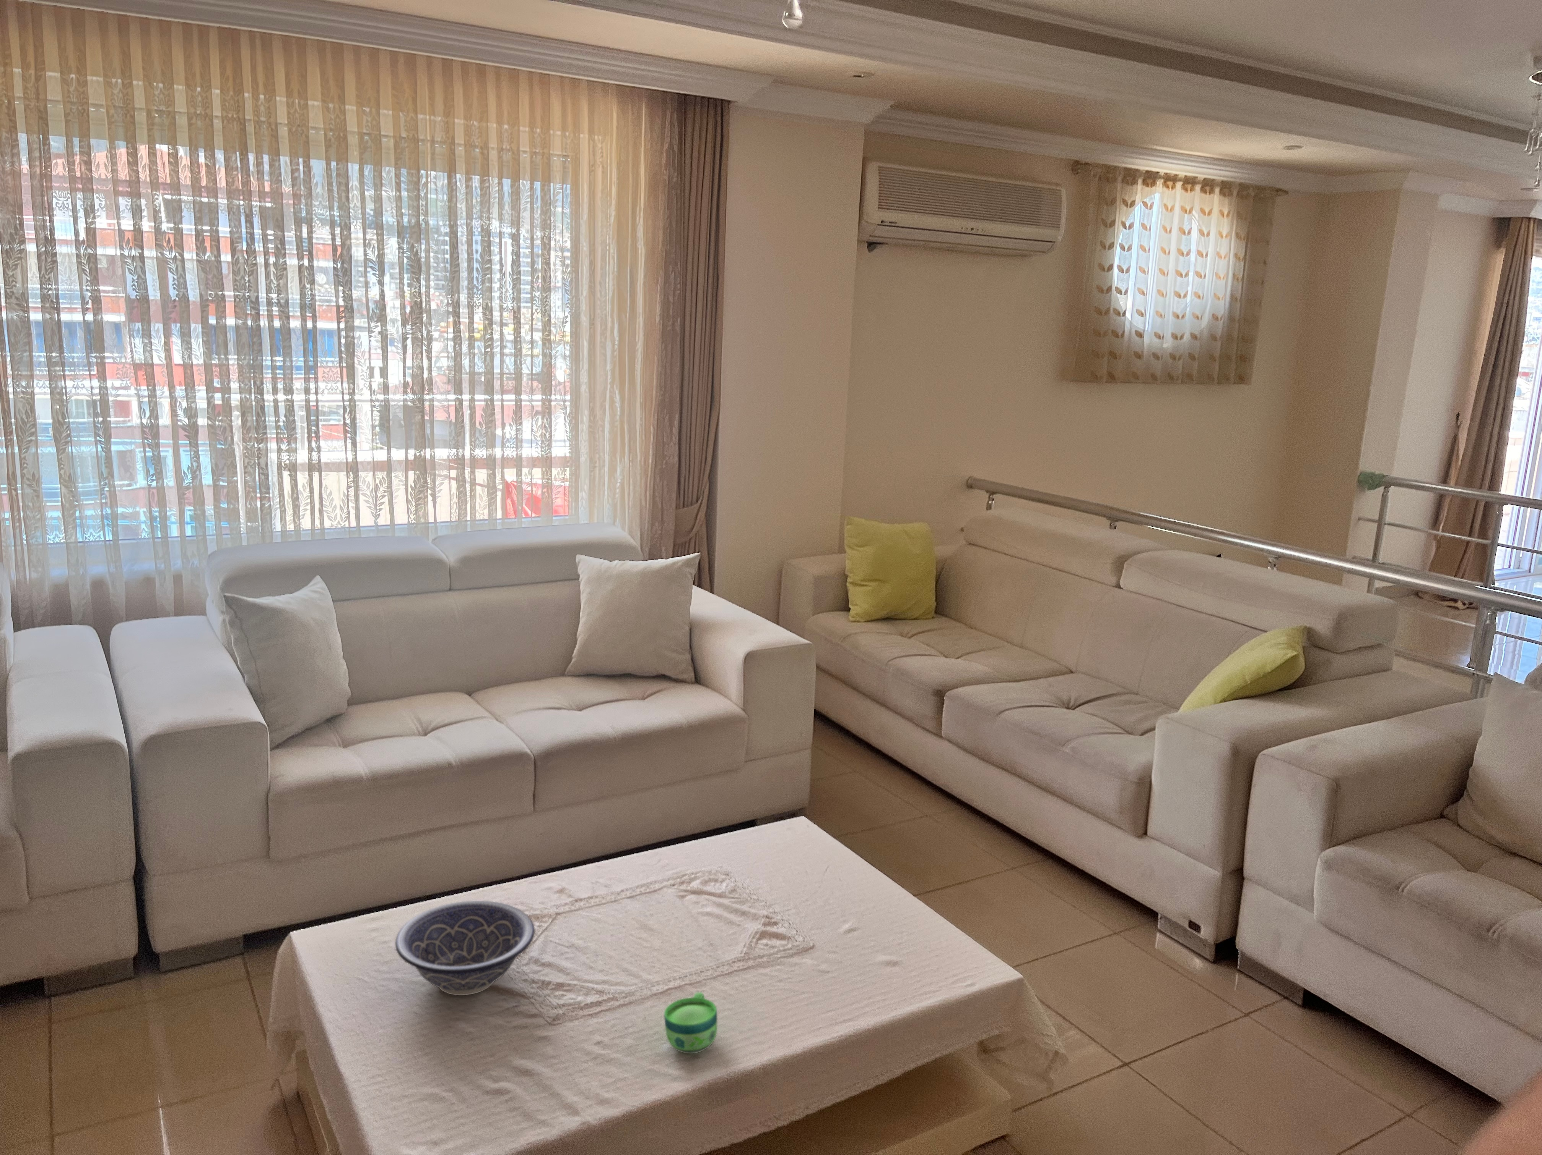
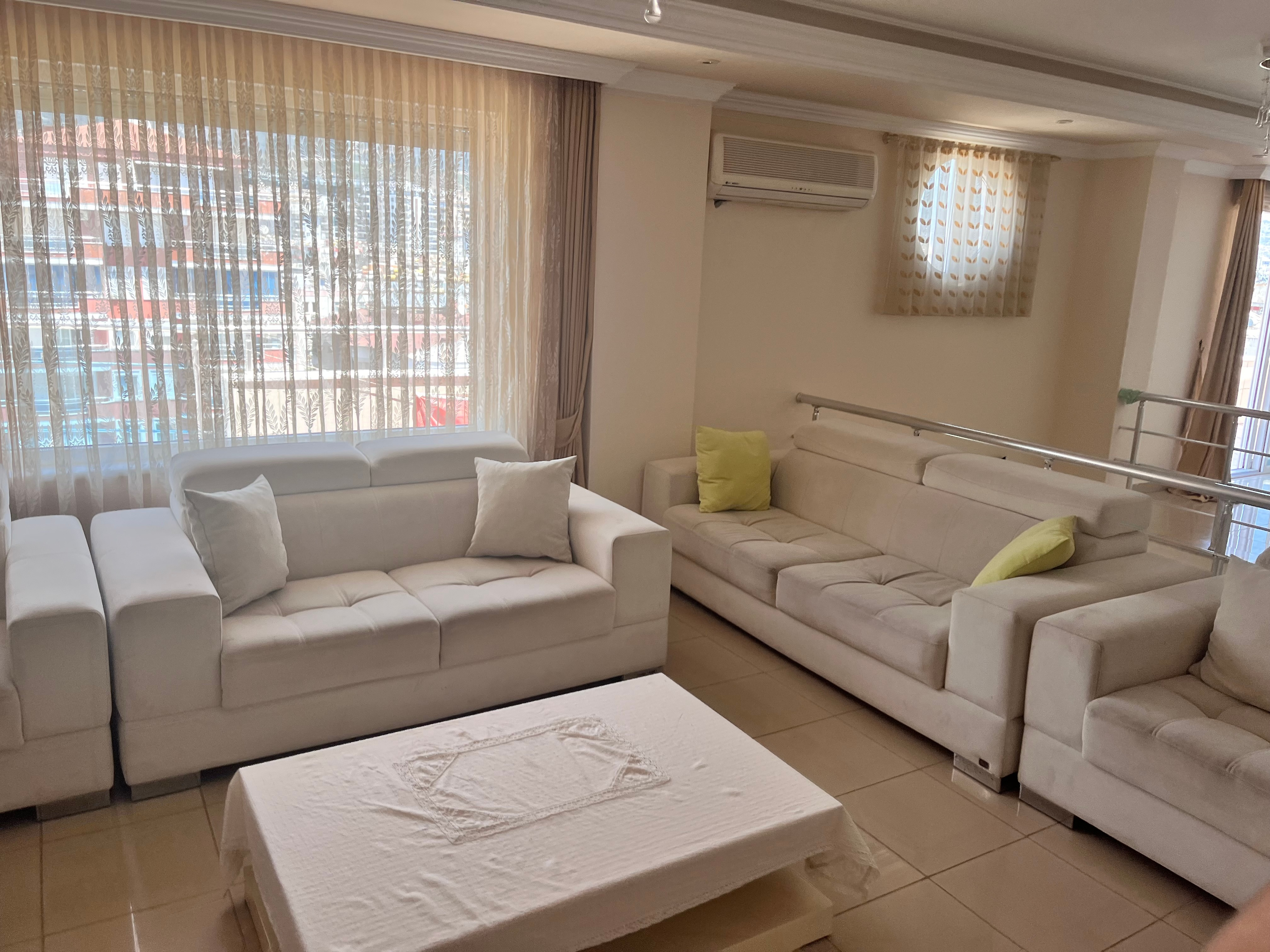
- cup [663,992,718,1054]
- decorative bowl [395,900,535,996]
